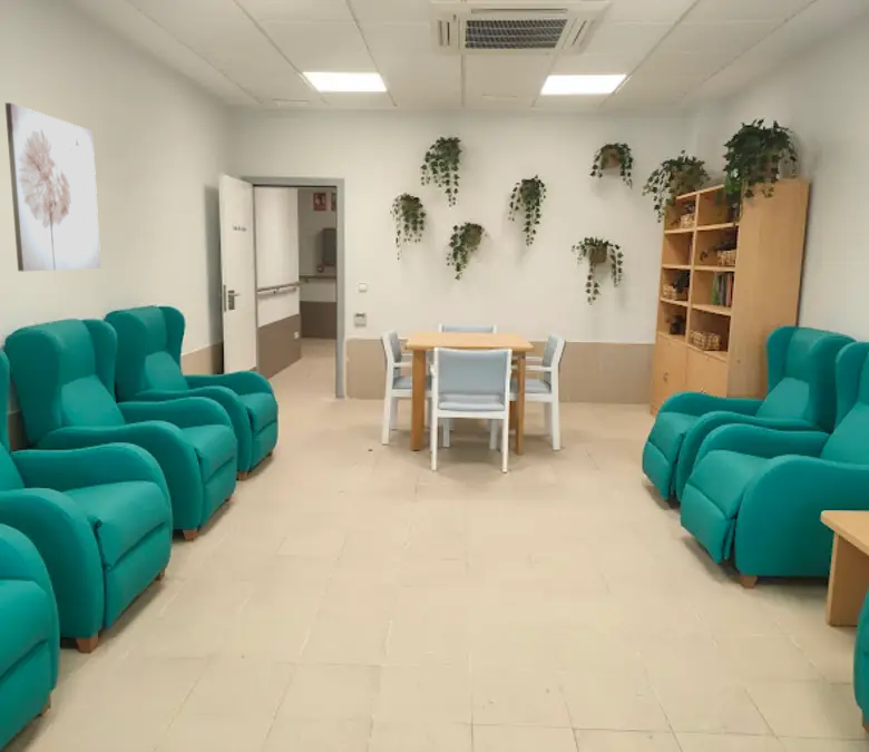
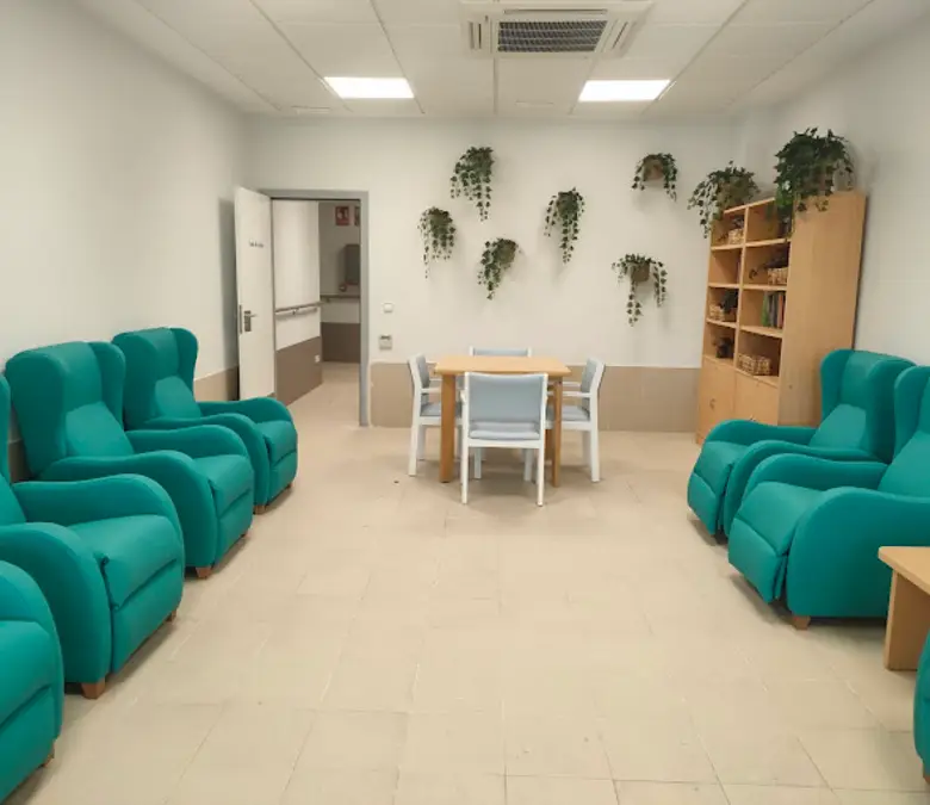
- wall art [4,101,101,272]
